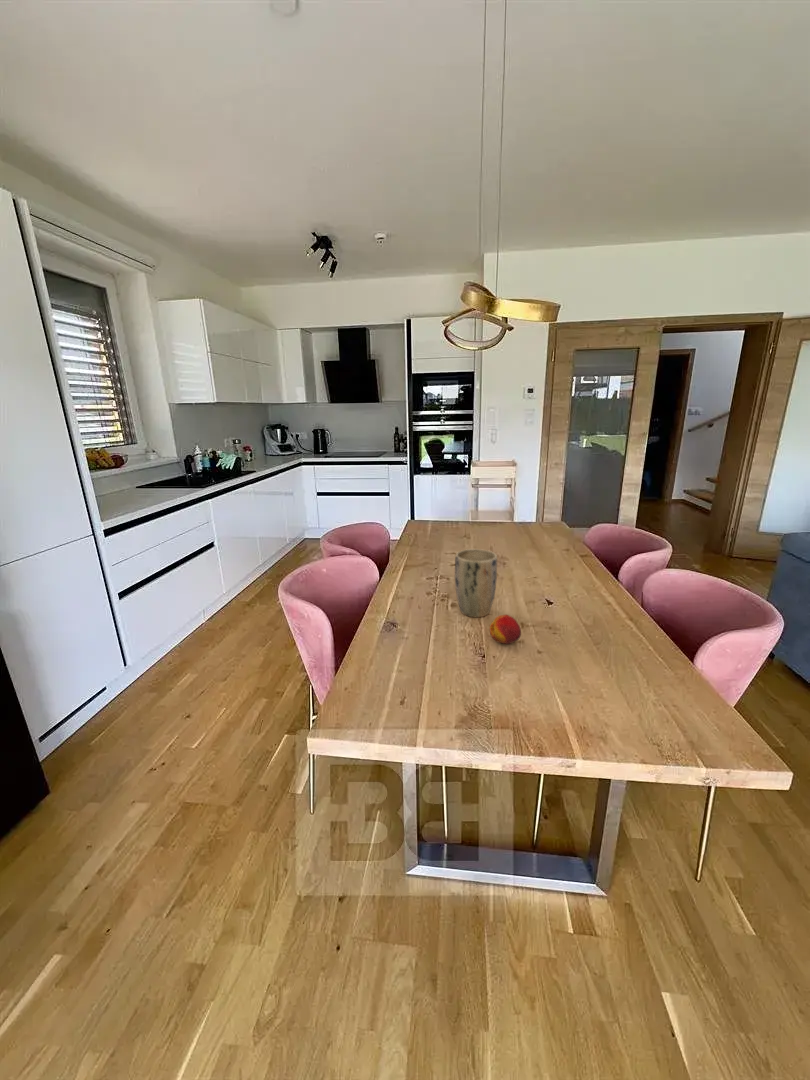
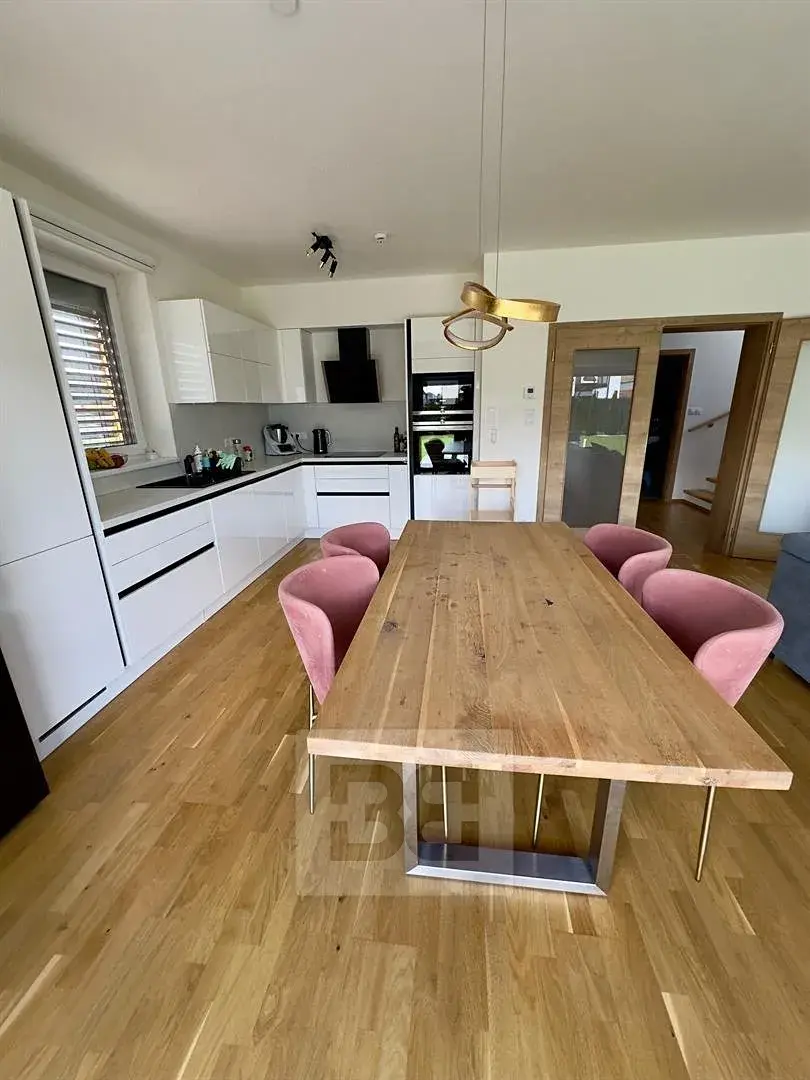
- fruit [489,614,522,645]
- plant pot [454,548,498,619]
